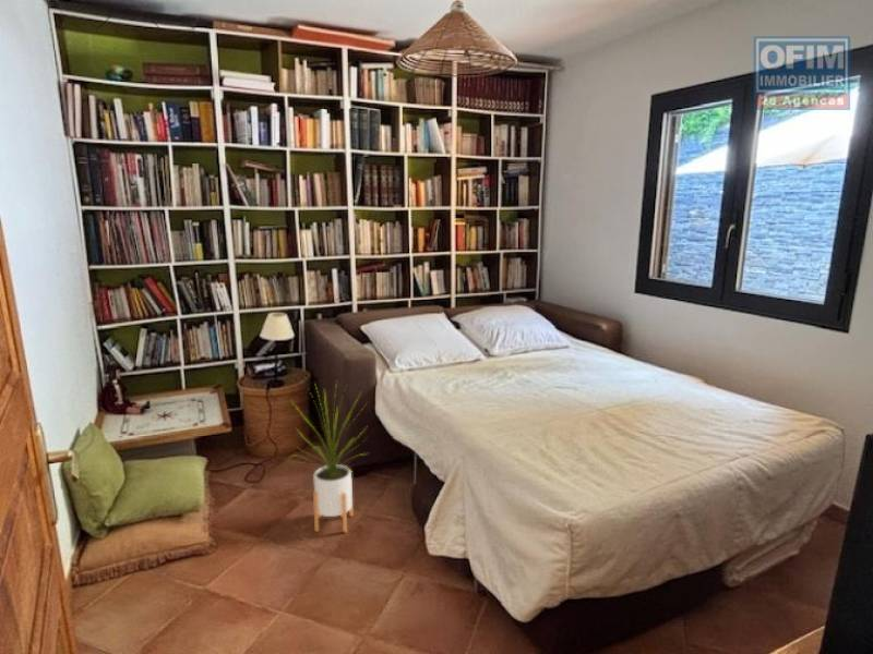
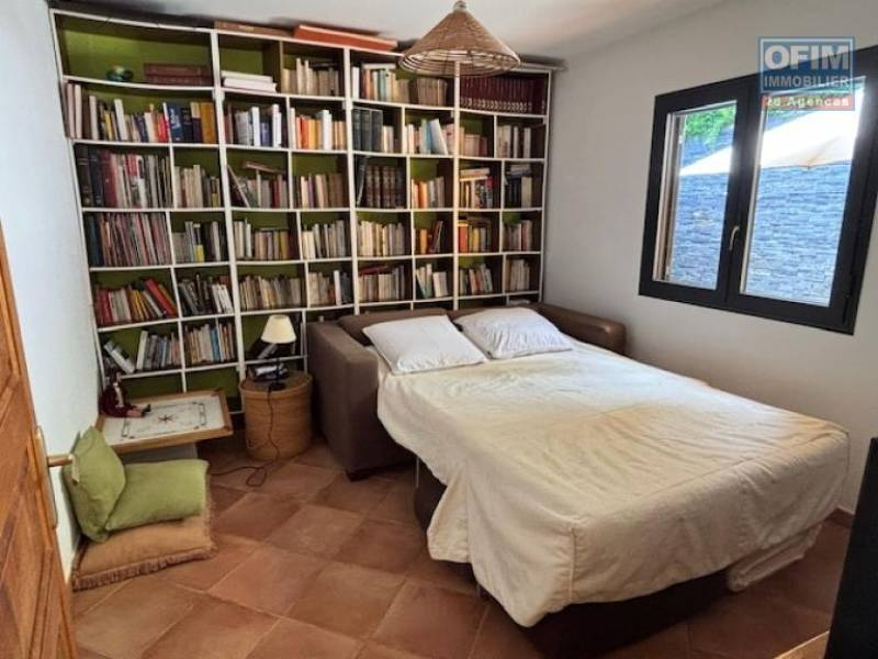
- house plant [289,380,369,534]
